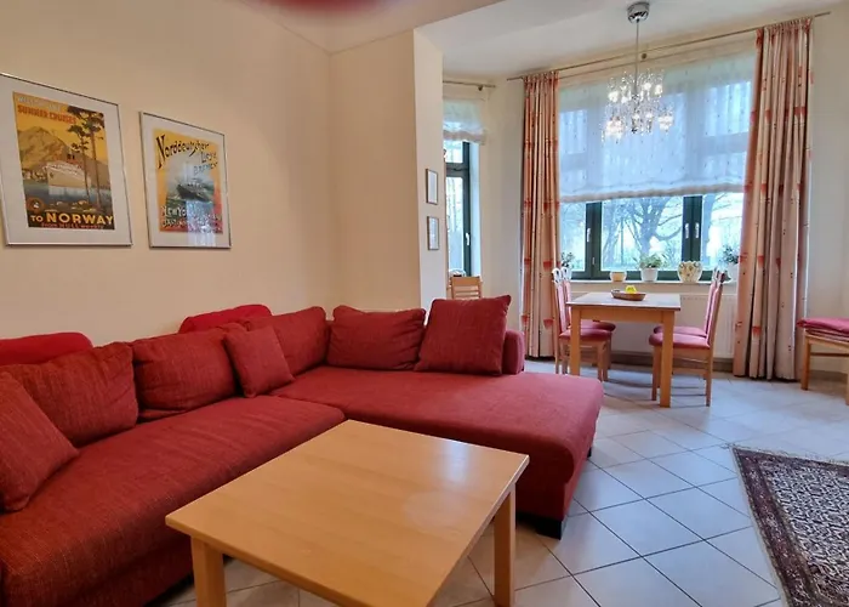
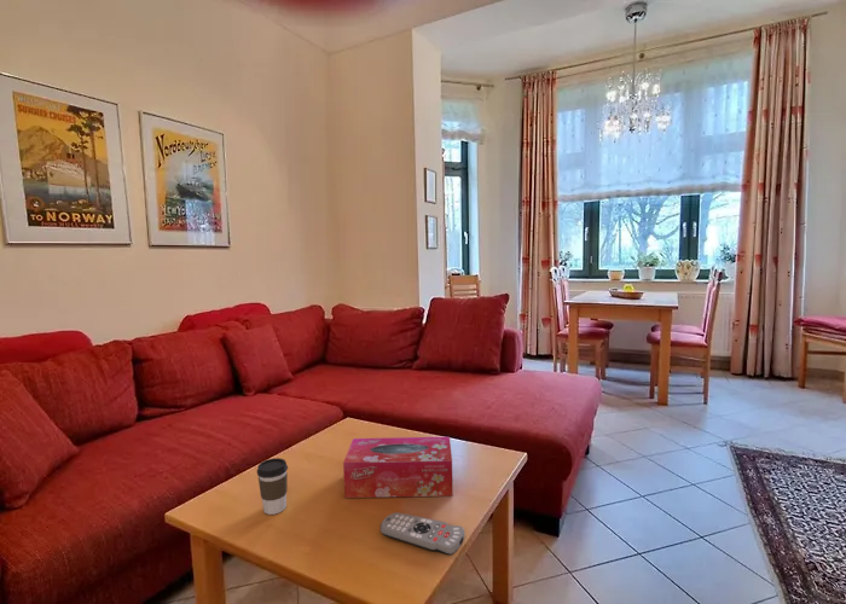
+ tissue box [342,436,454,499]
+ remote control [379,511,465,557]
+ coffee cup [256,457,289,516]
